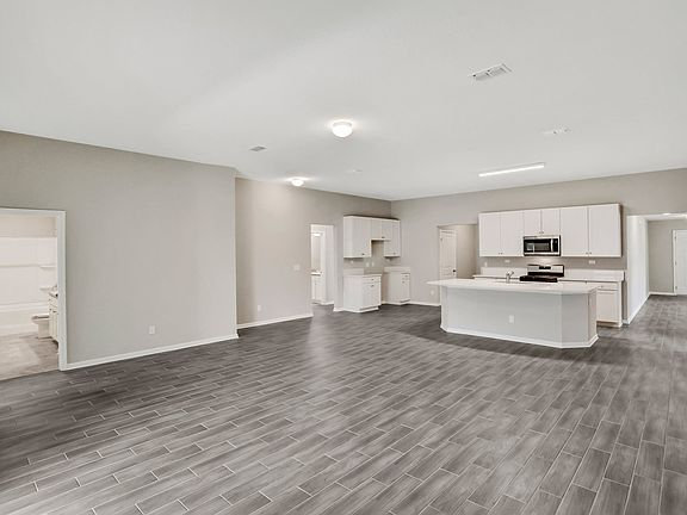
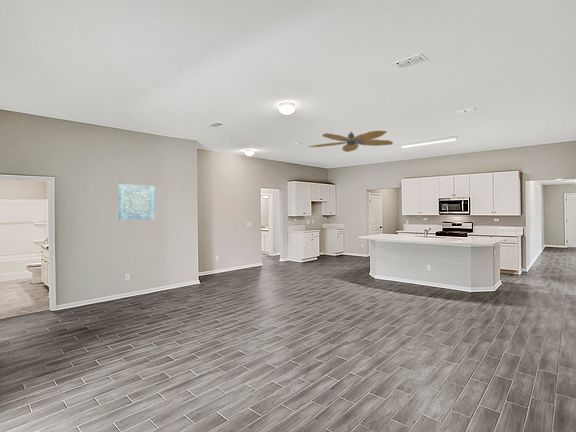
+ wall art [118,183,156,220]
+ ceiling fan [307,130,394,153]
